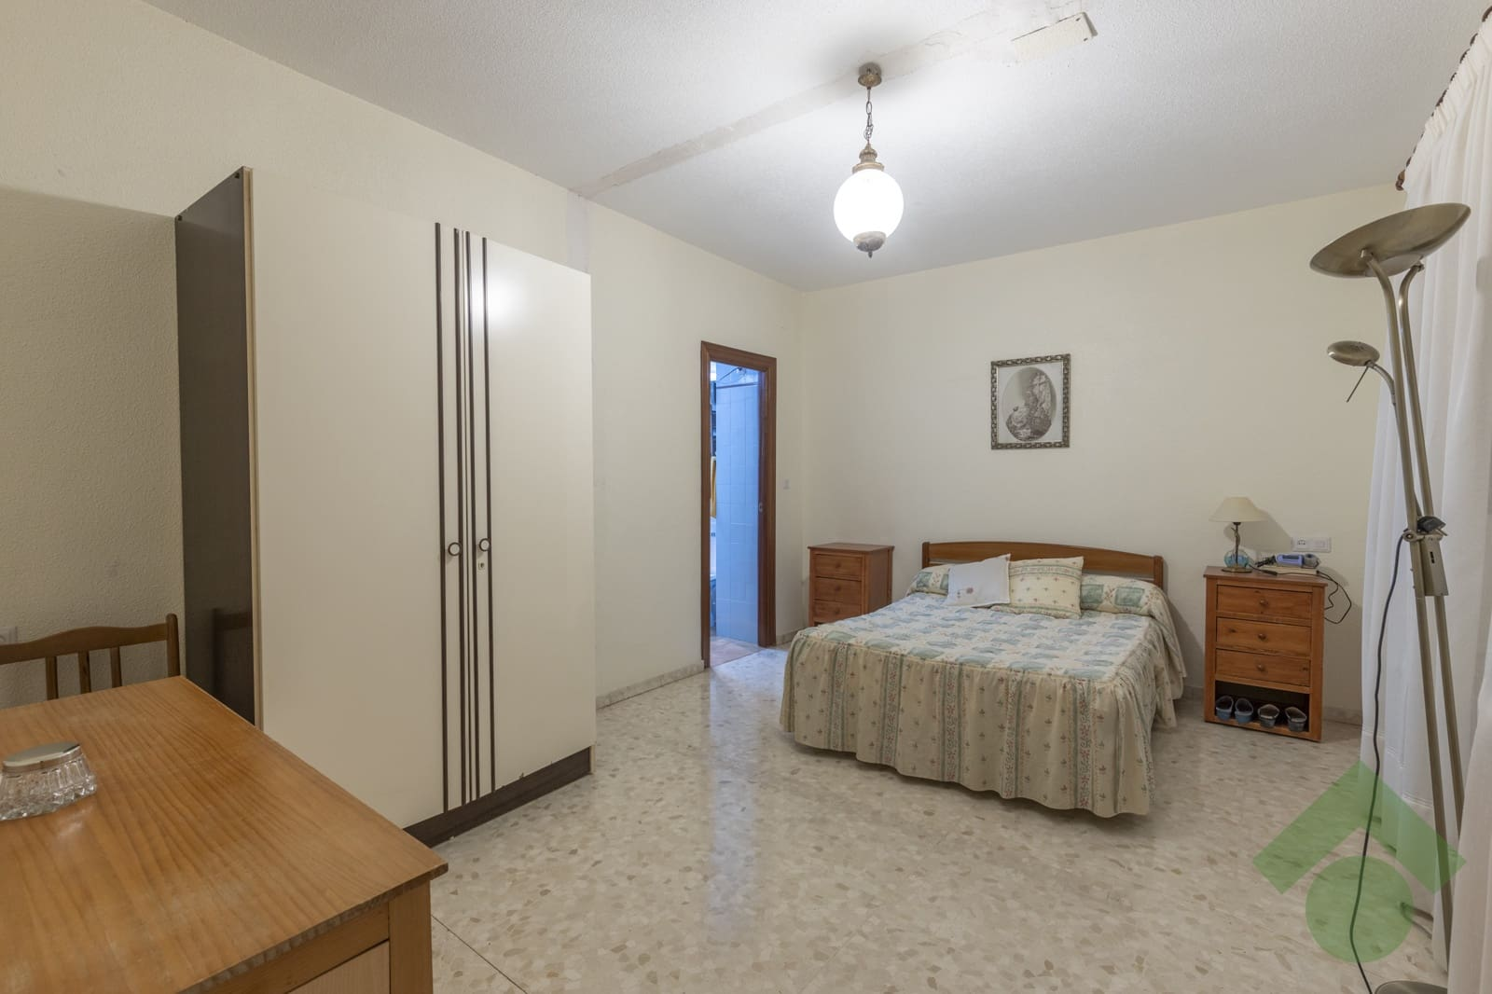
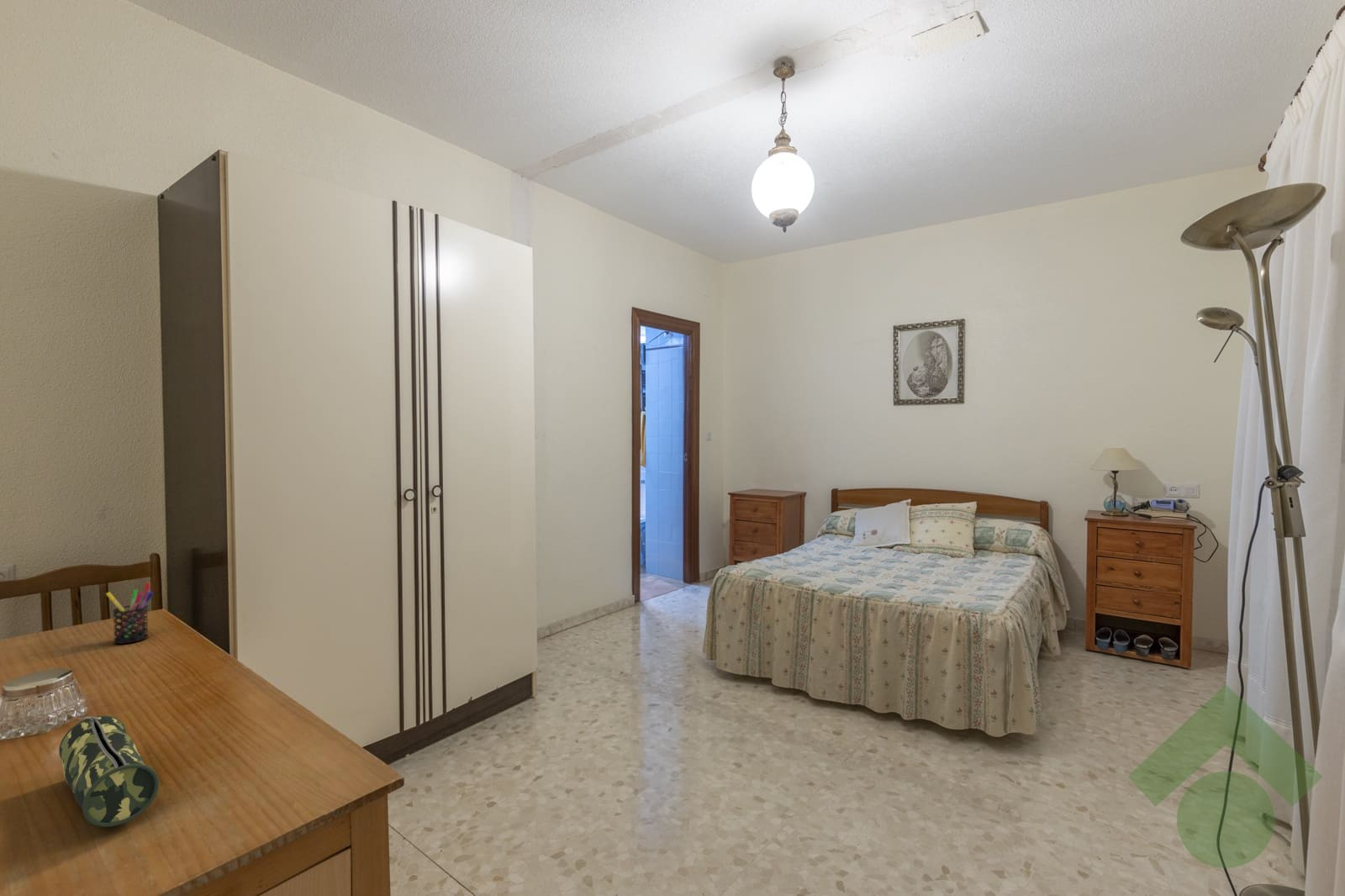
+ pen holder [105,582,155,645]
+ pencil case [58,714,160,828]
